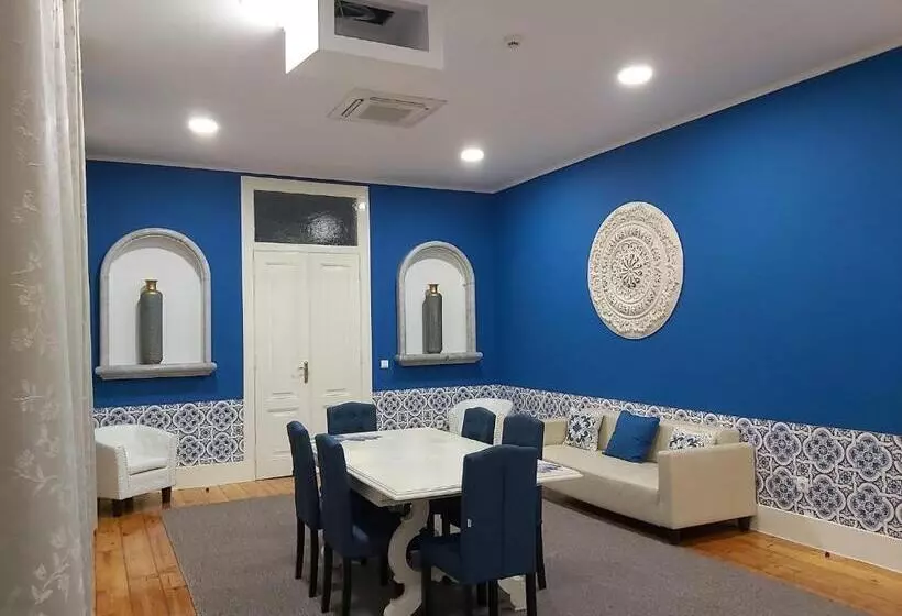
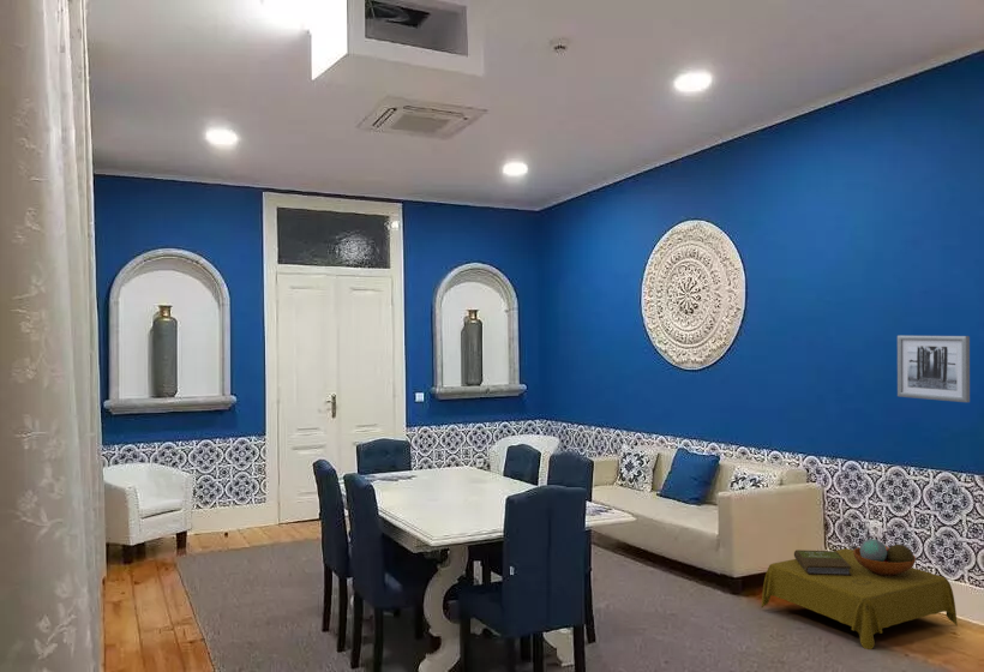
+ wall art [896,335,971,403]
+ side table [761,538,958,650]
